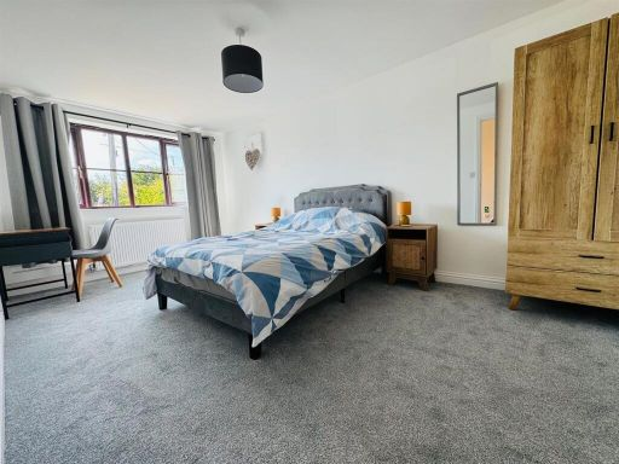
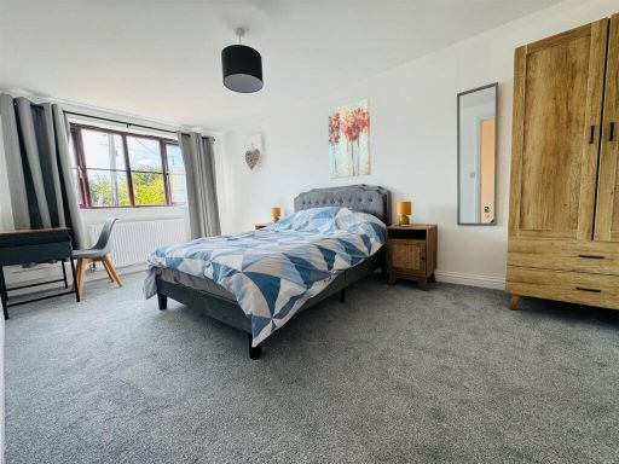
+ wall art [326,98,371,180]
